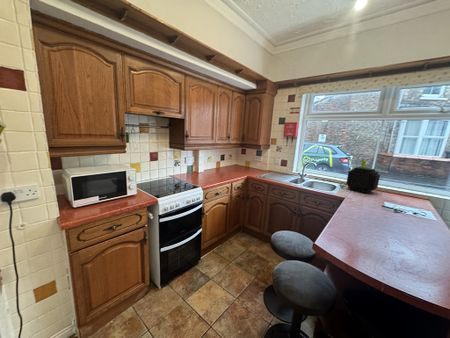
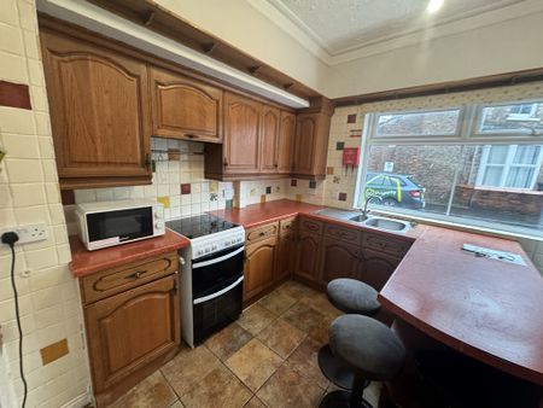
- plant pot [345,158,381,194]
